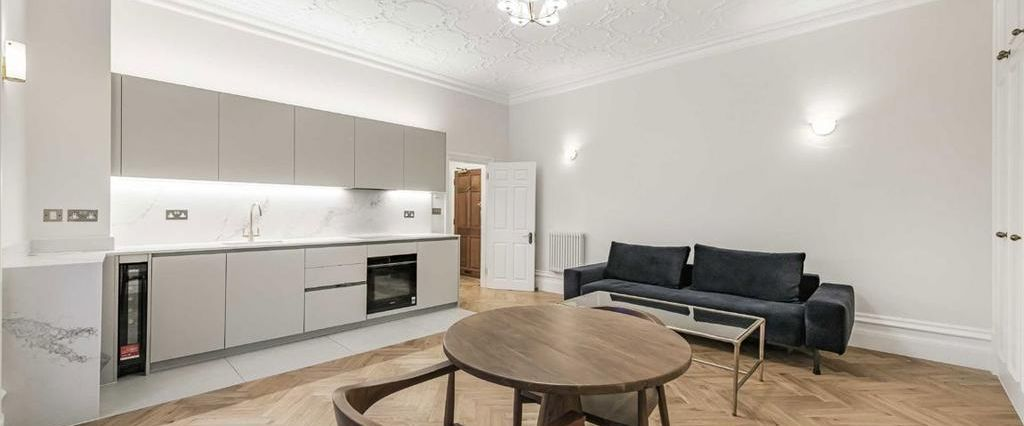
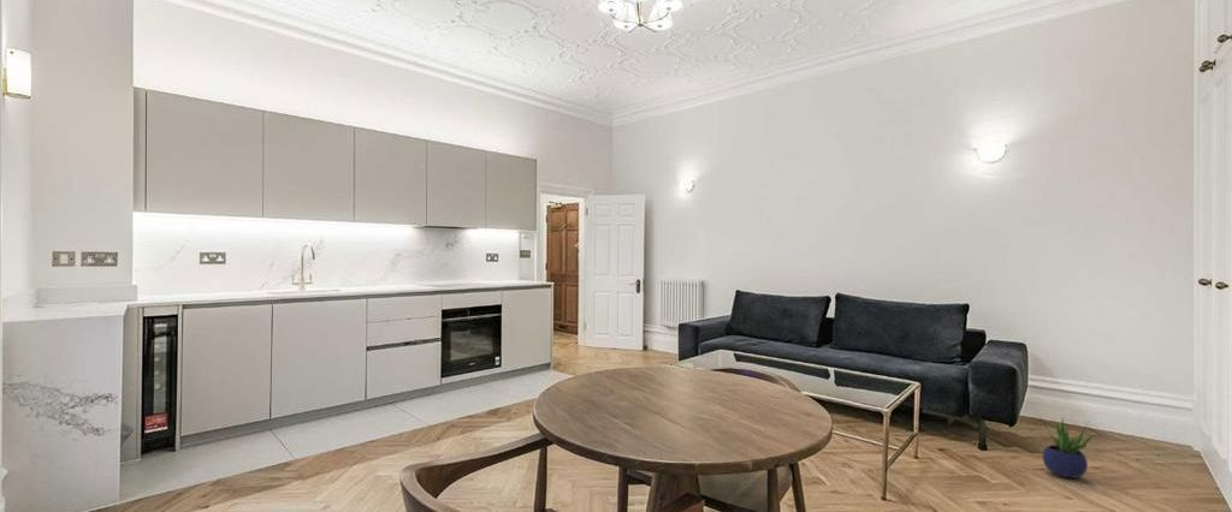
+ potted plant [1038,416,1095,480]
